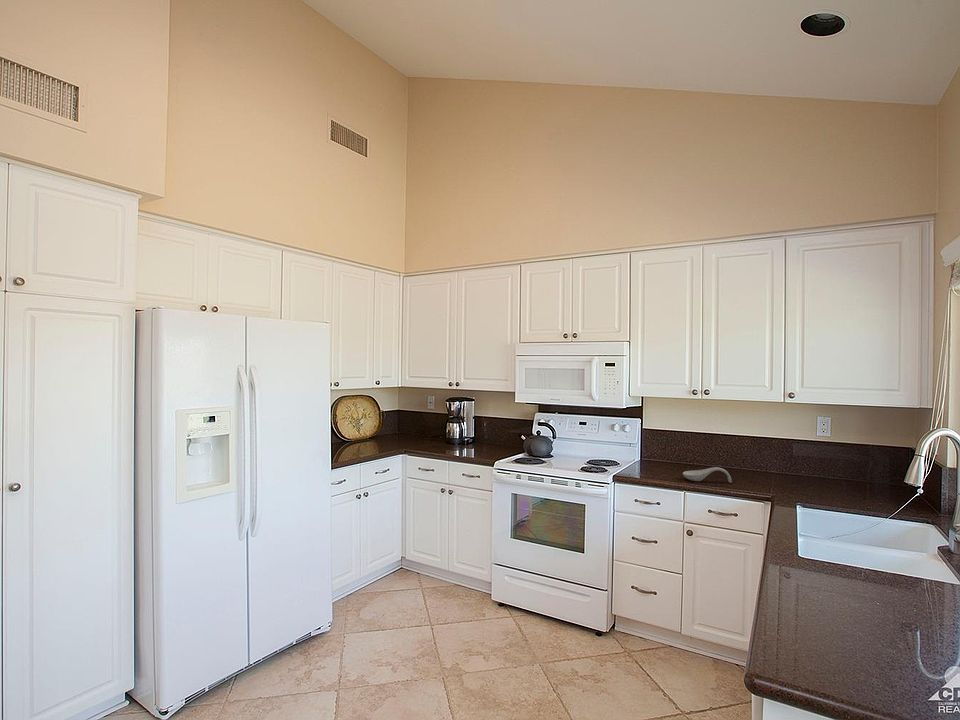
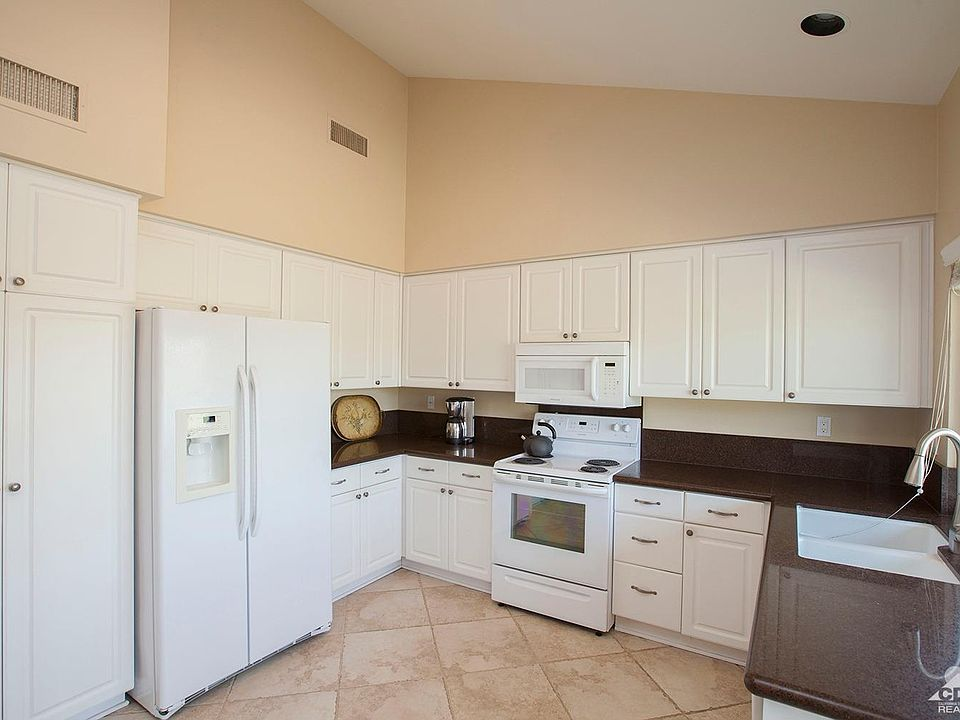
- spoon rest [682,466,733,484]
